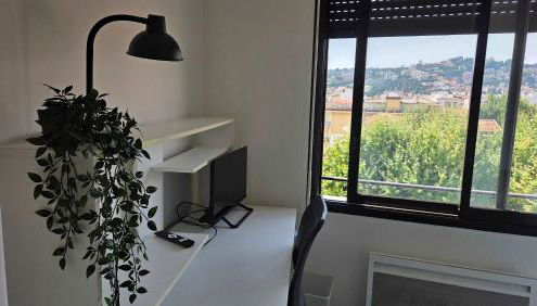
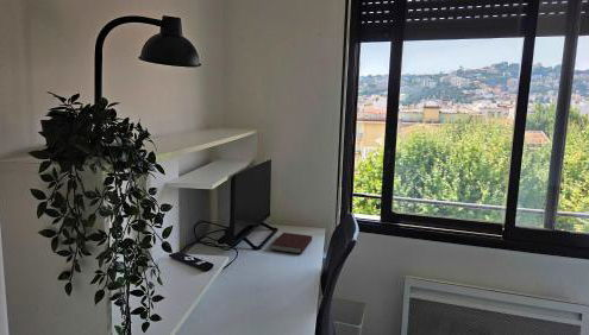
+ notebook [270,232,313,255]
